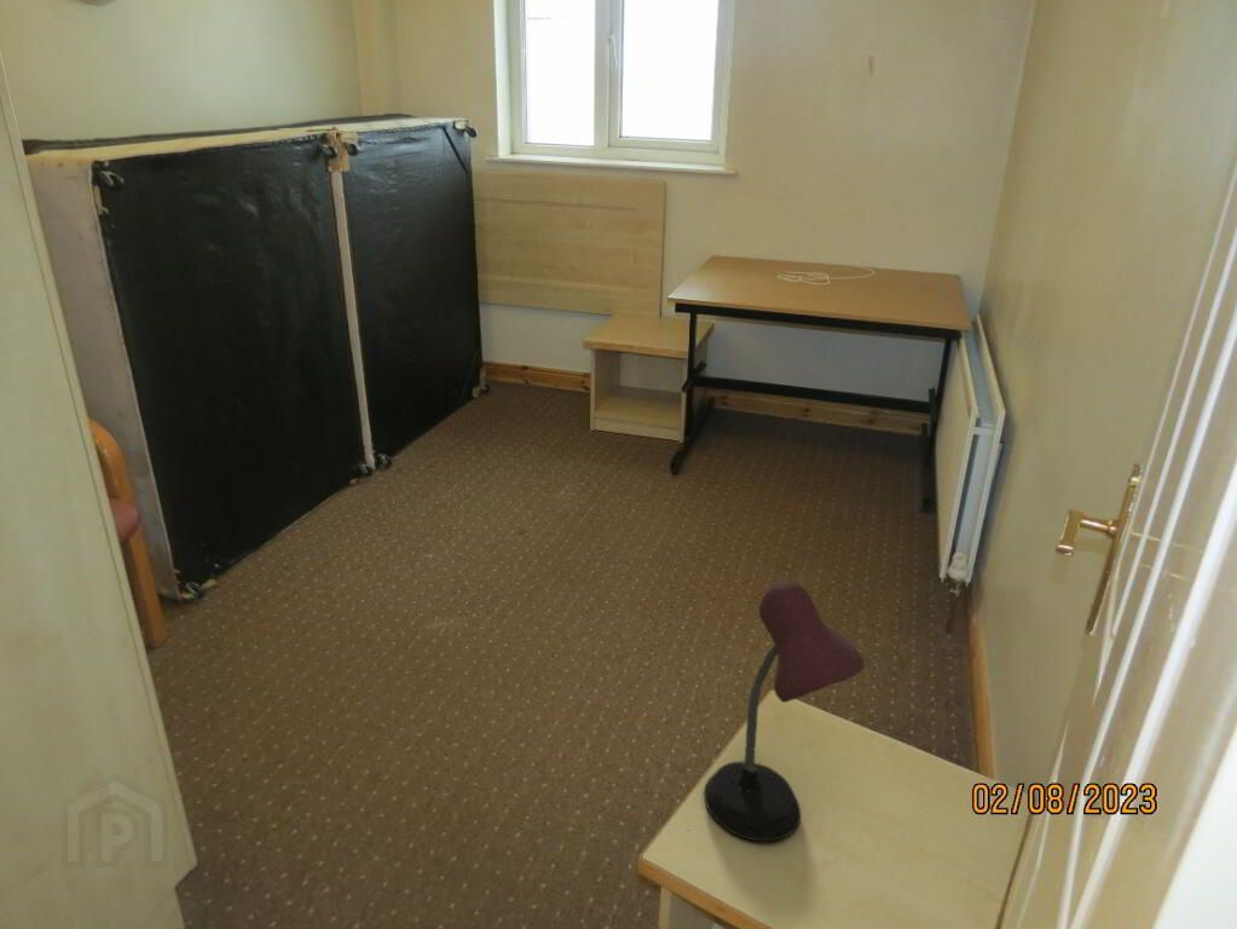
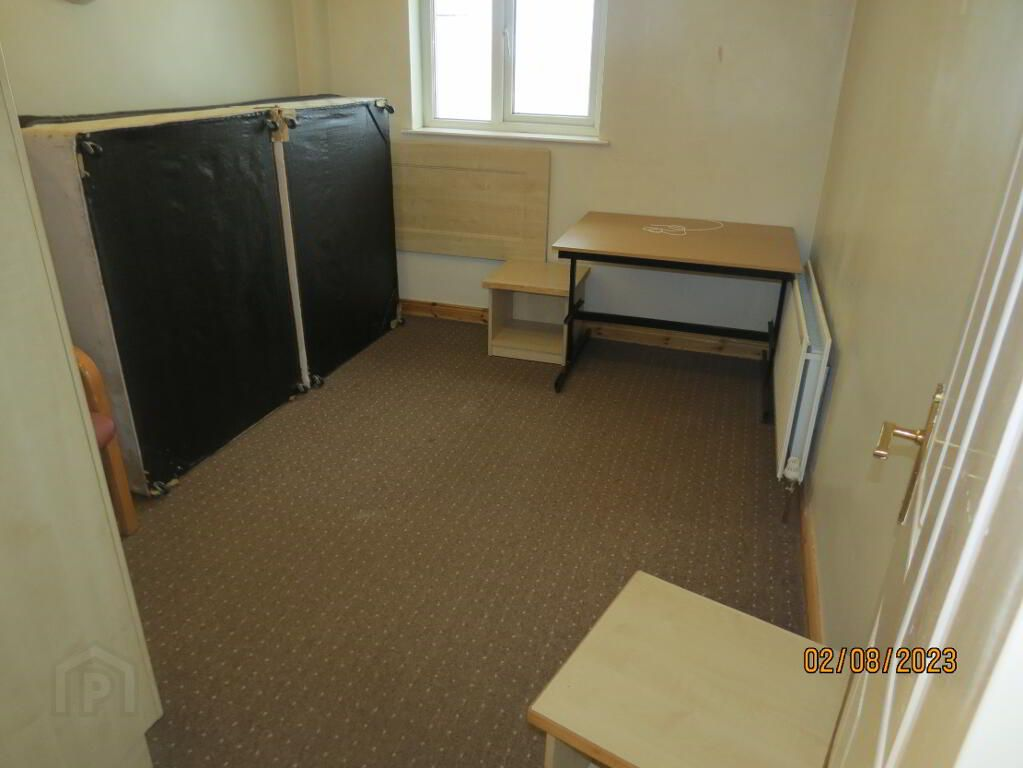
- desk lamp [704,581,866,842]
